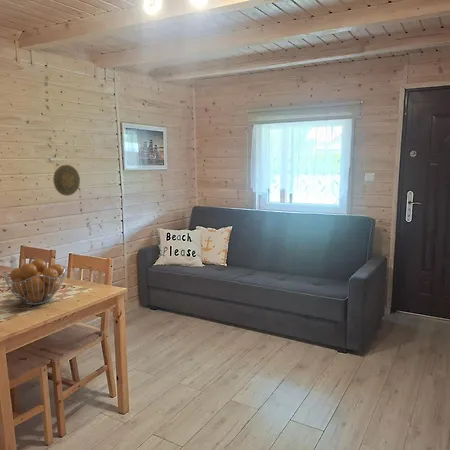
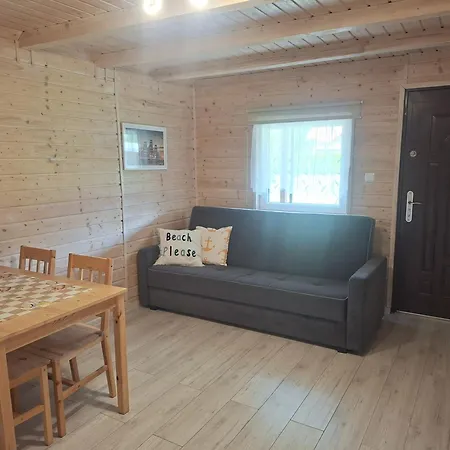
- fruit basket [2,258,66,306]
- decorative plate [52,164,81,197]
